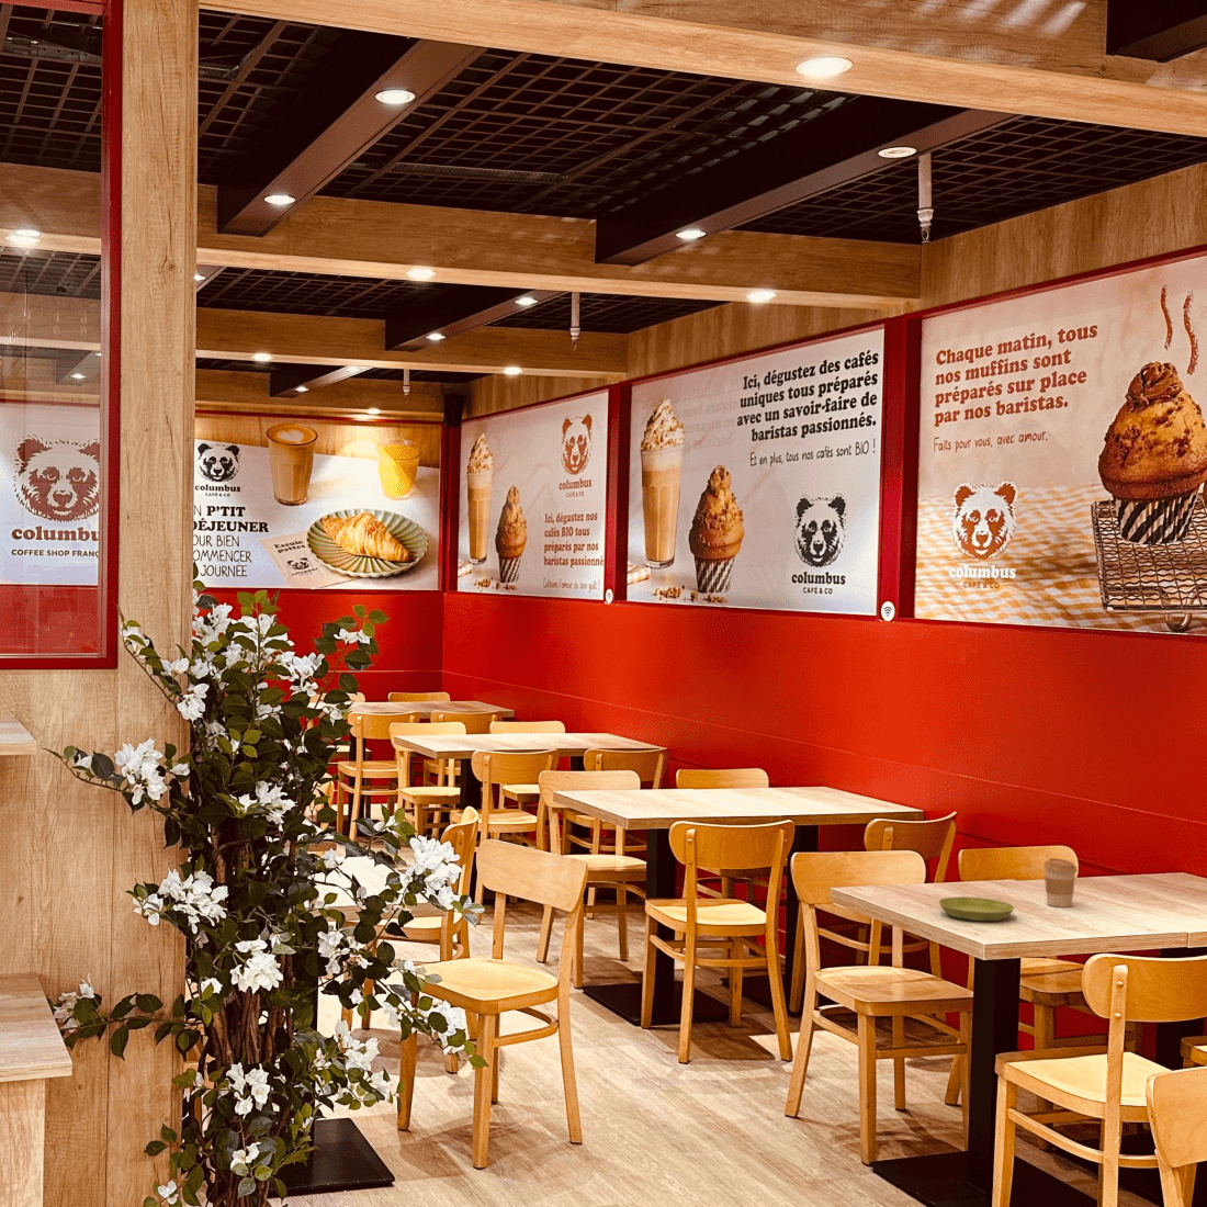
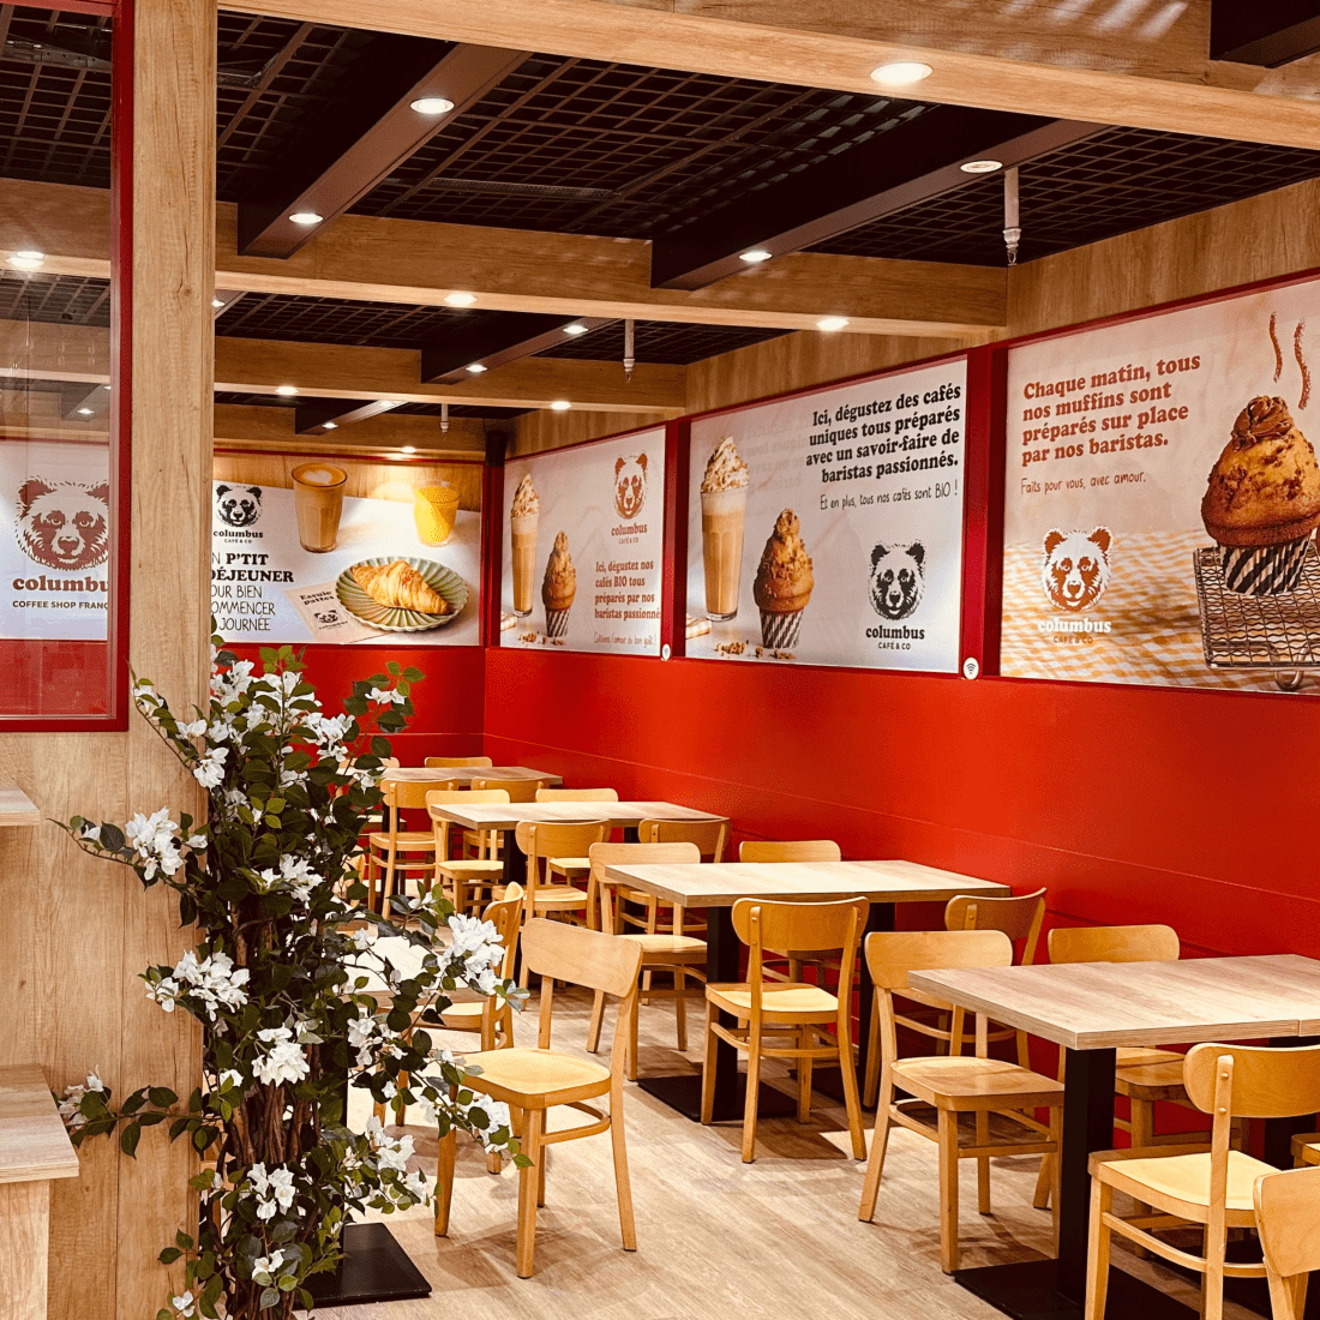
- coffee cup [1042,857,1078,909]
- saucer [938,895,1015,922]
